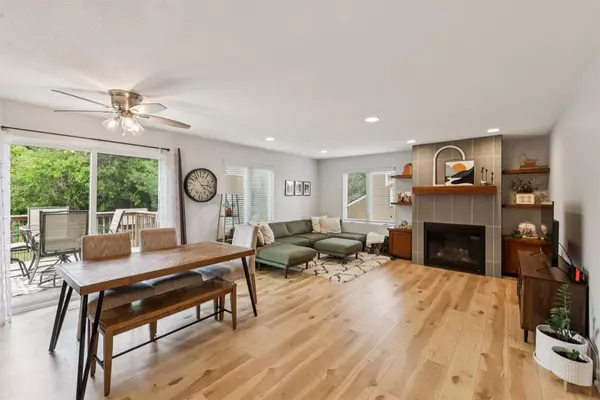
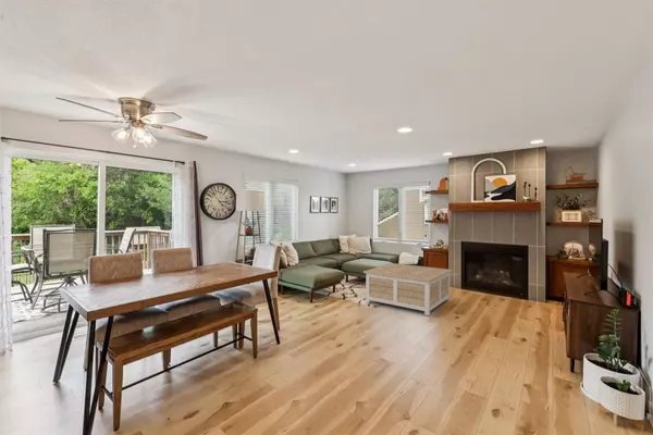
+ coffee table [362,262,454,316]
